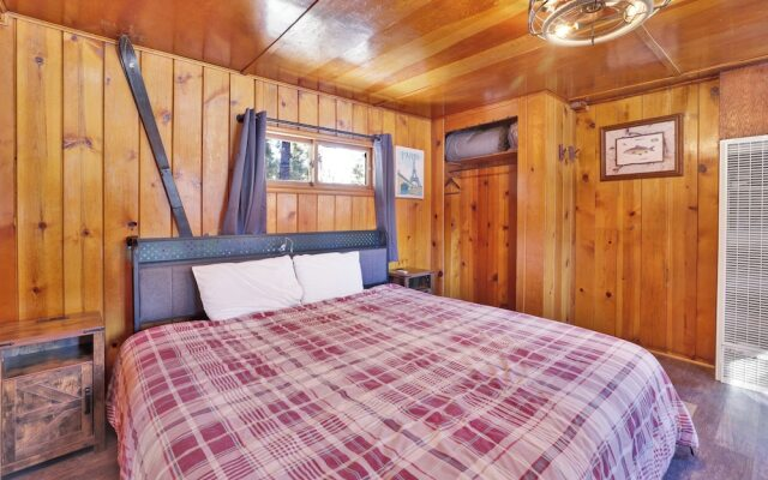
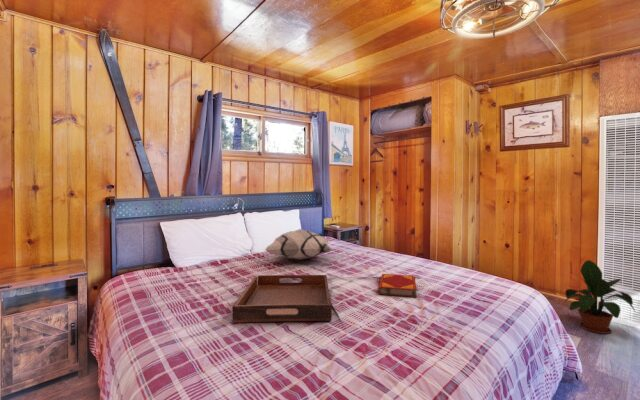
+ decorative pillow [264,228,333,261]
+ serving tray [231,274,333,324]
+ hardback book [377,273,418,298]
+ potted plant [564,259,637,335]
